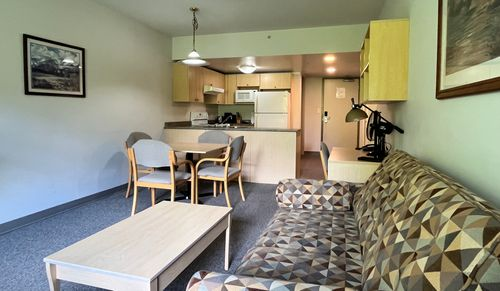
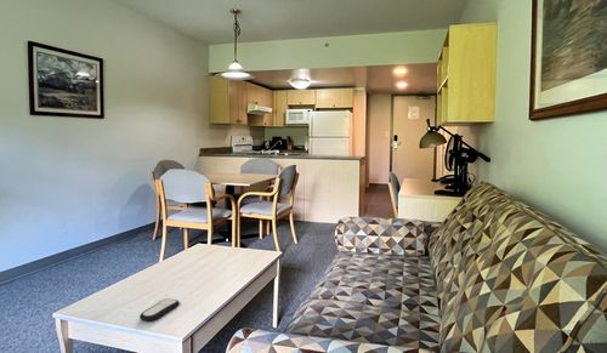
+ remote control [138,297,181,323]
